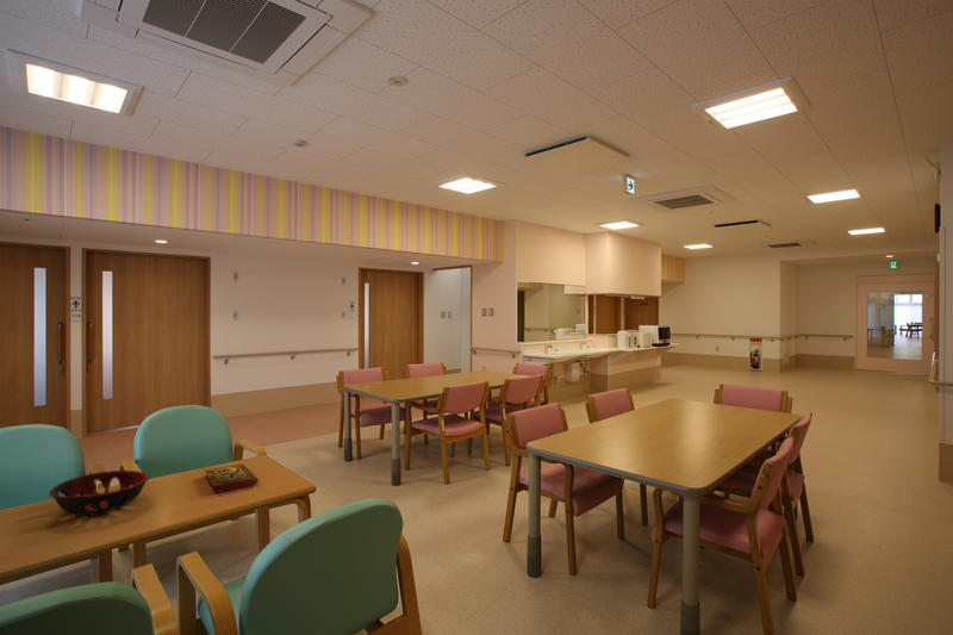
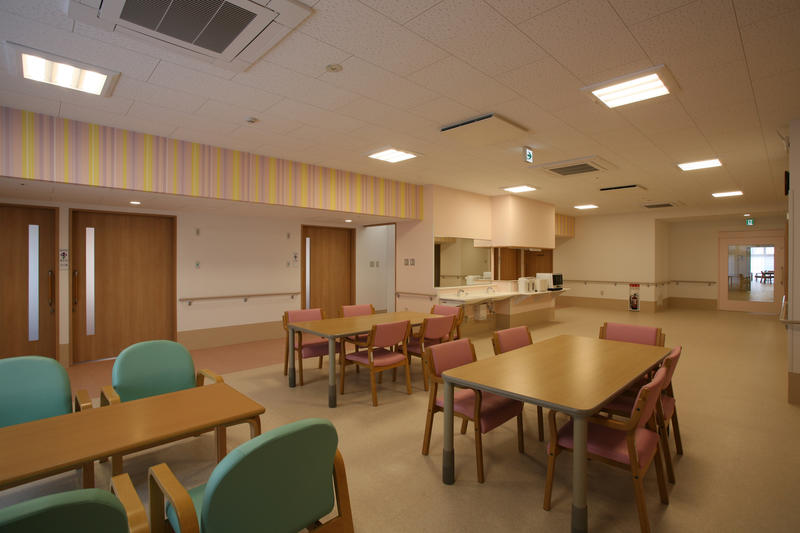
- decorative bowl [48,469,150,517]
- book [203,462,260,494]
